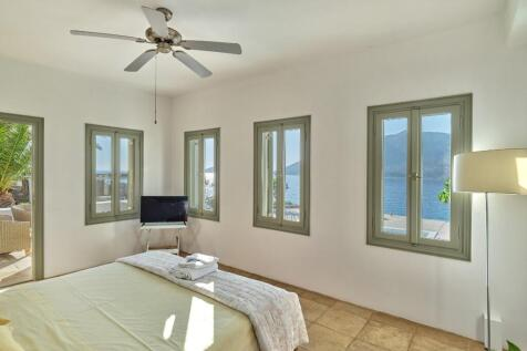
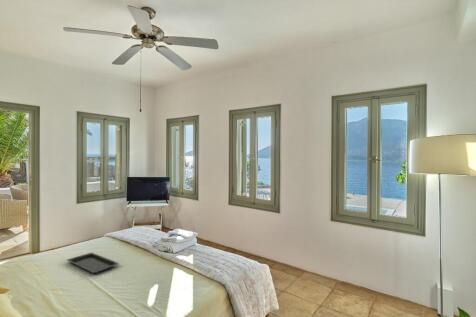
+ serving tray [66,252,120,274]
